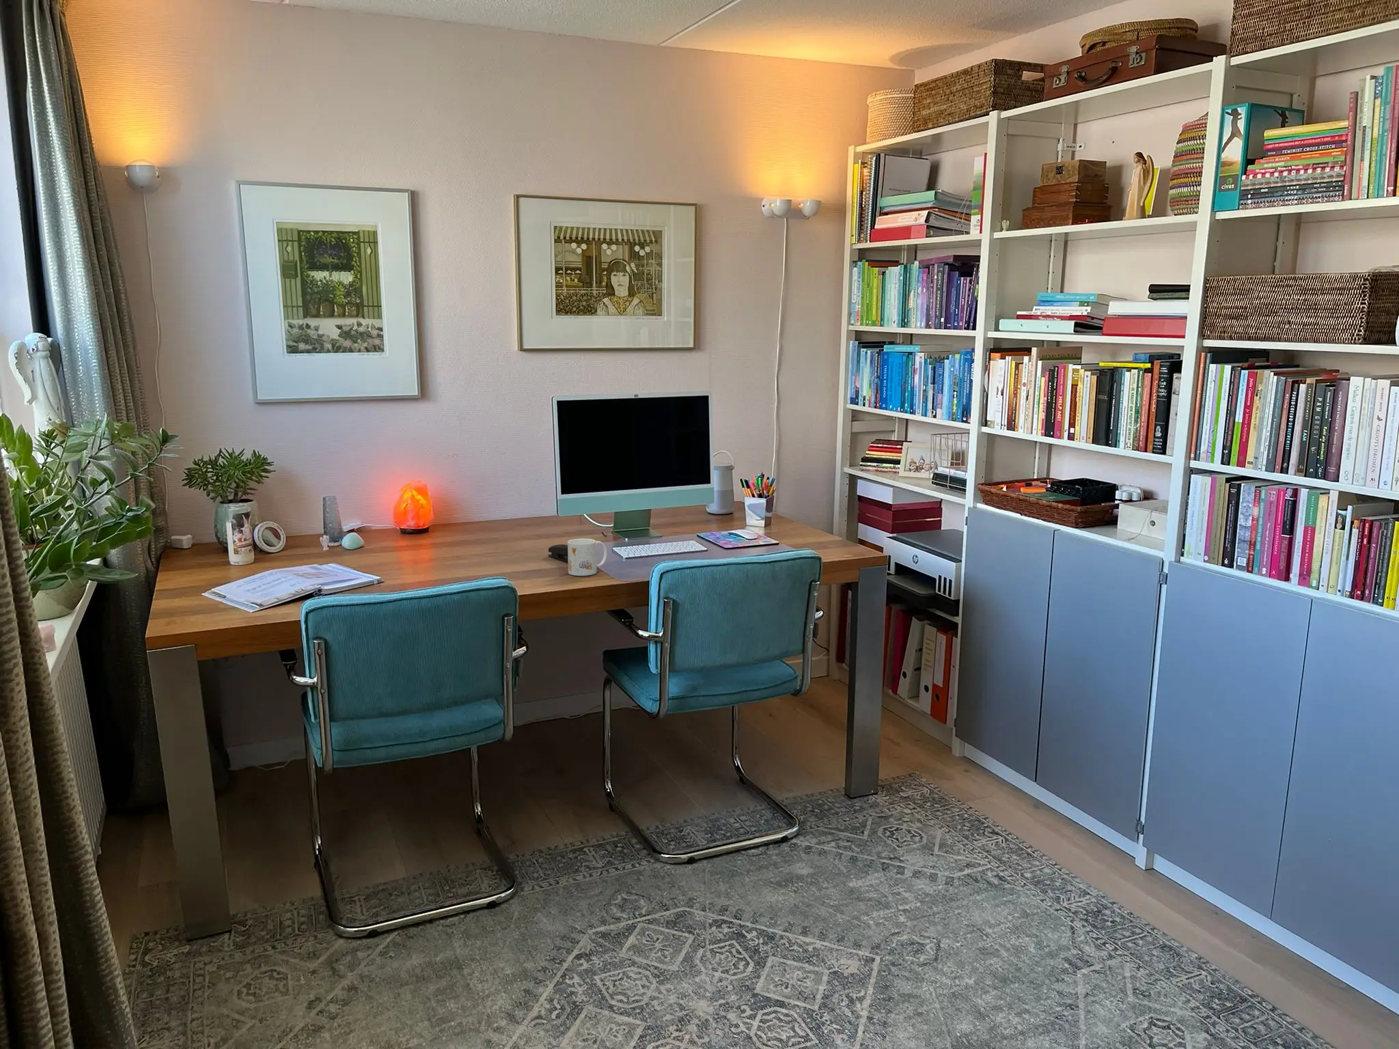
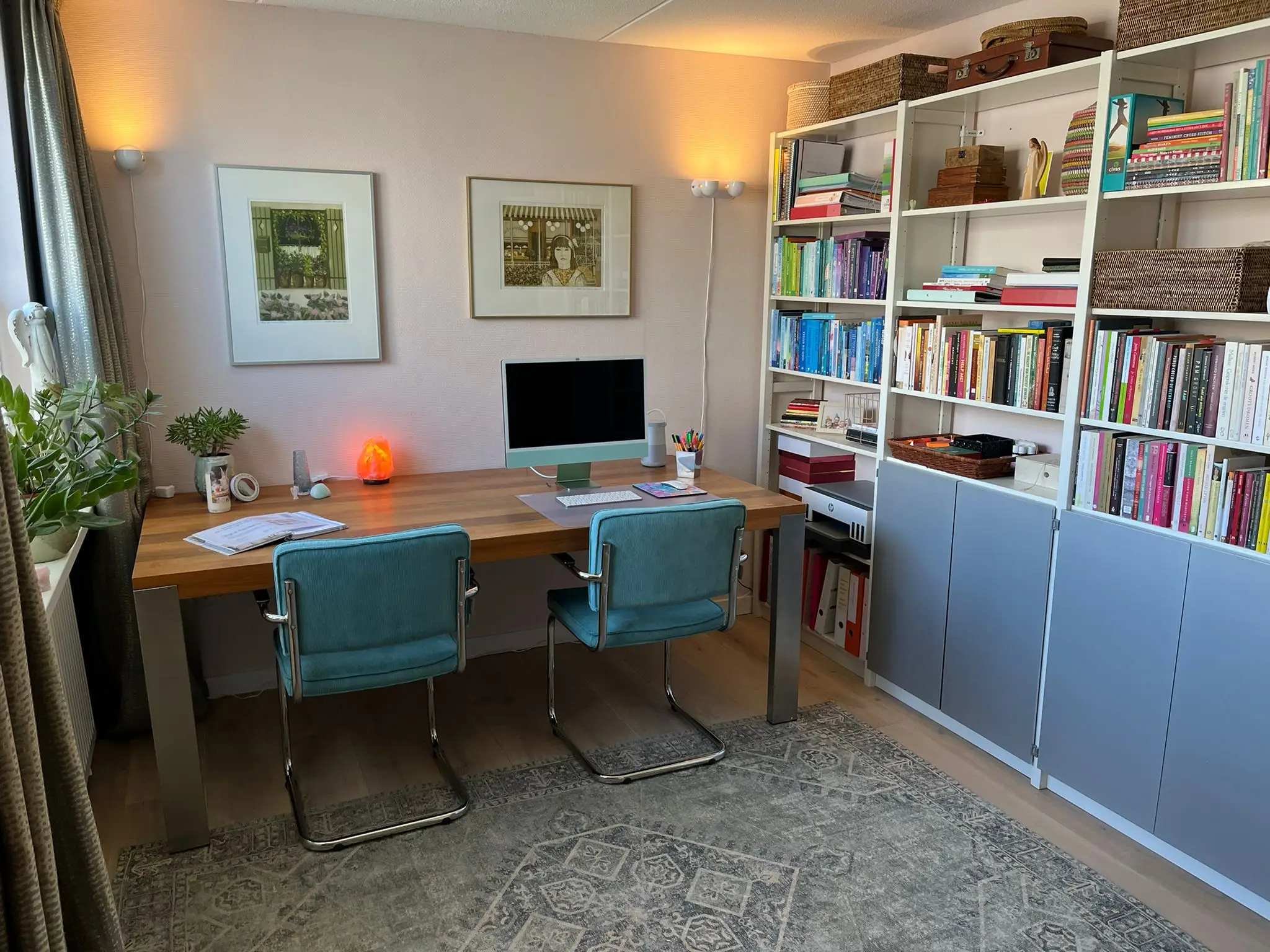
- stapler [547,543,568,563]
- mug [567,538,608,576]
